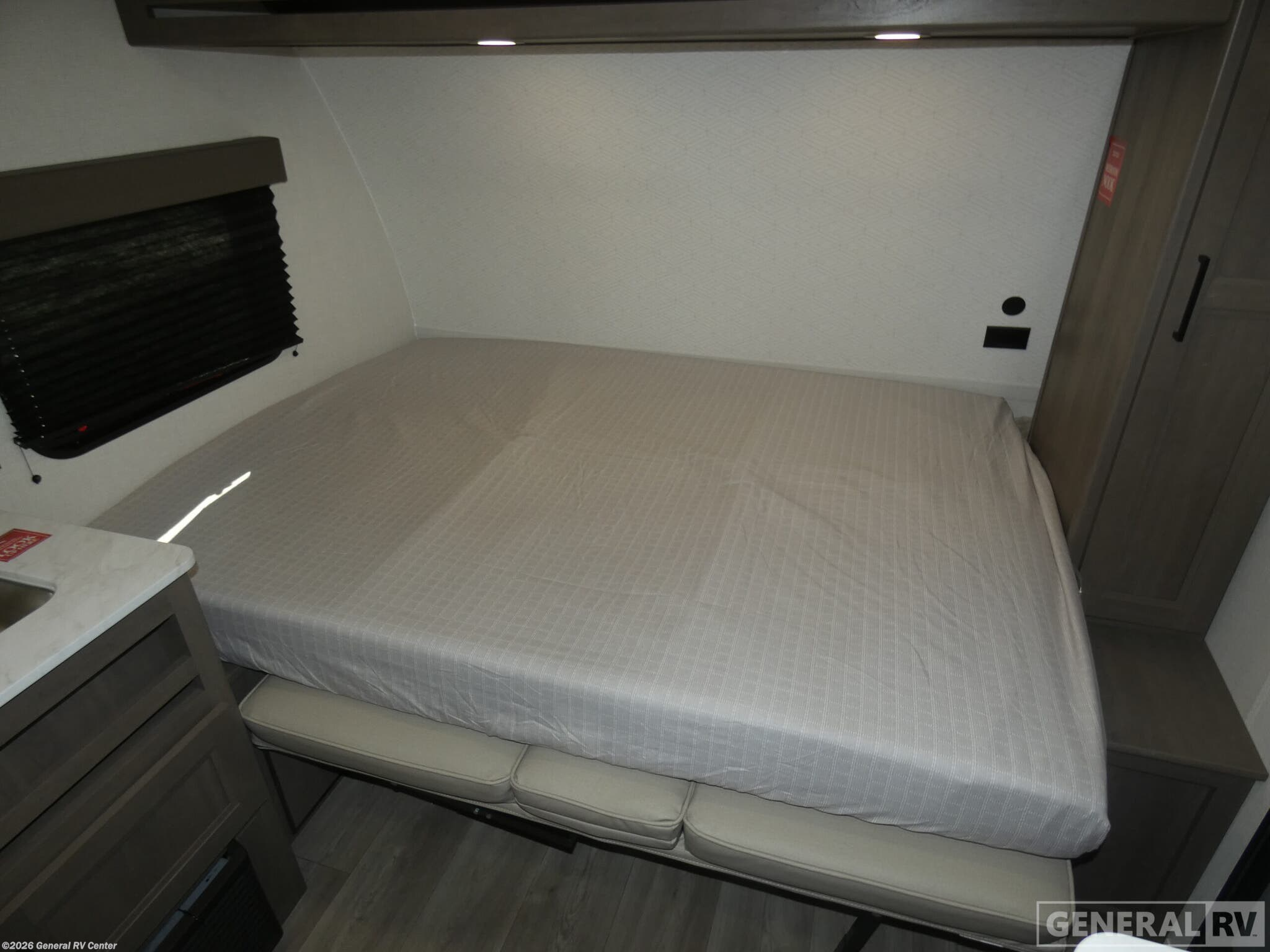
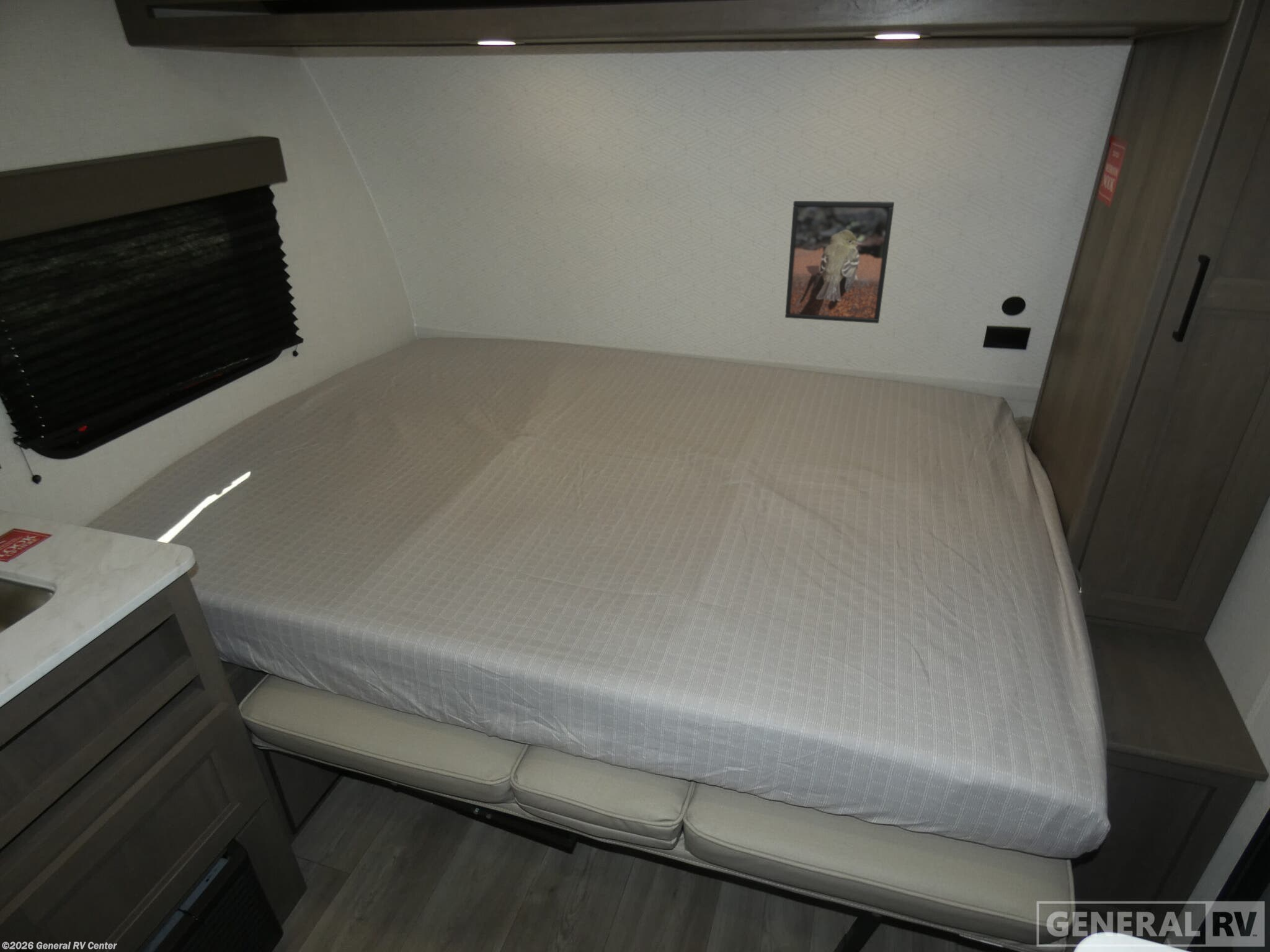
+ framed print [784,200,895,324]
